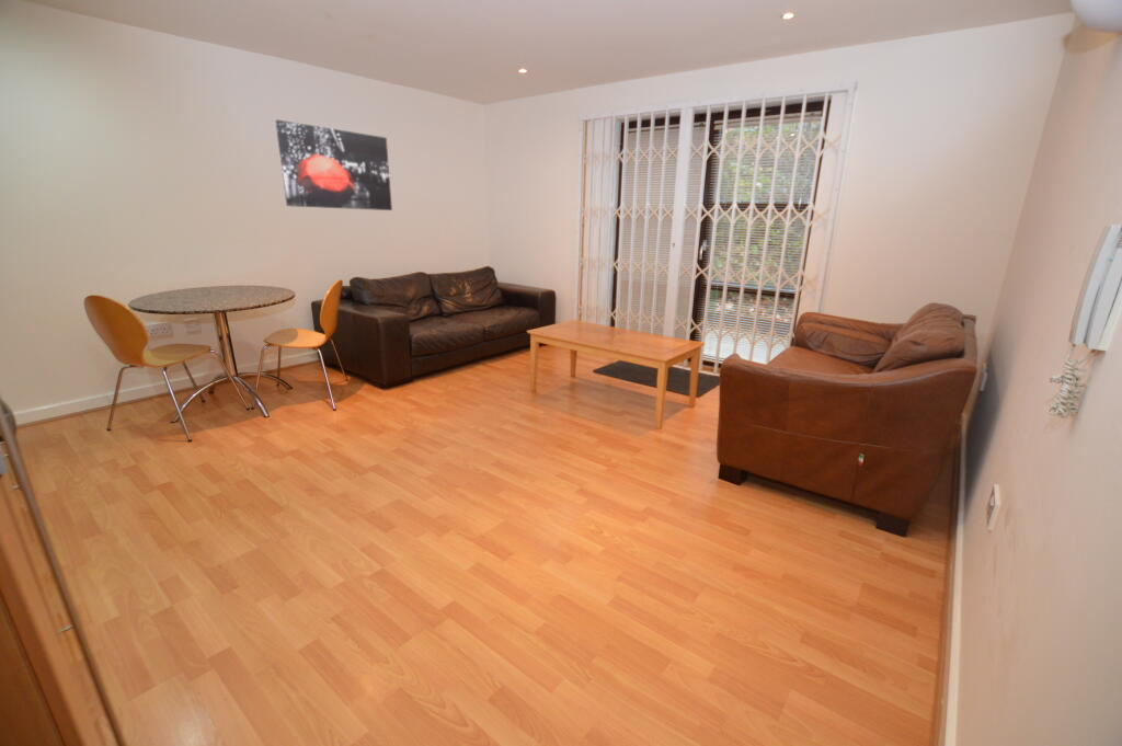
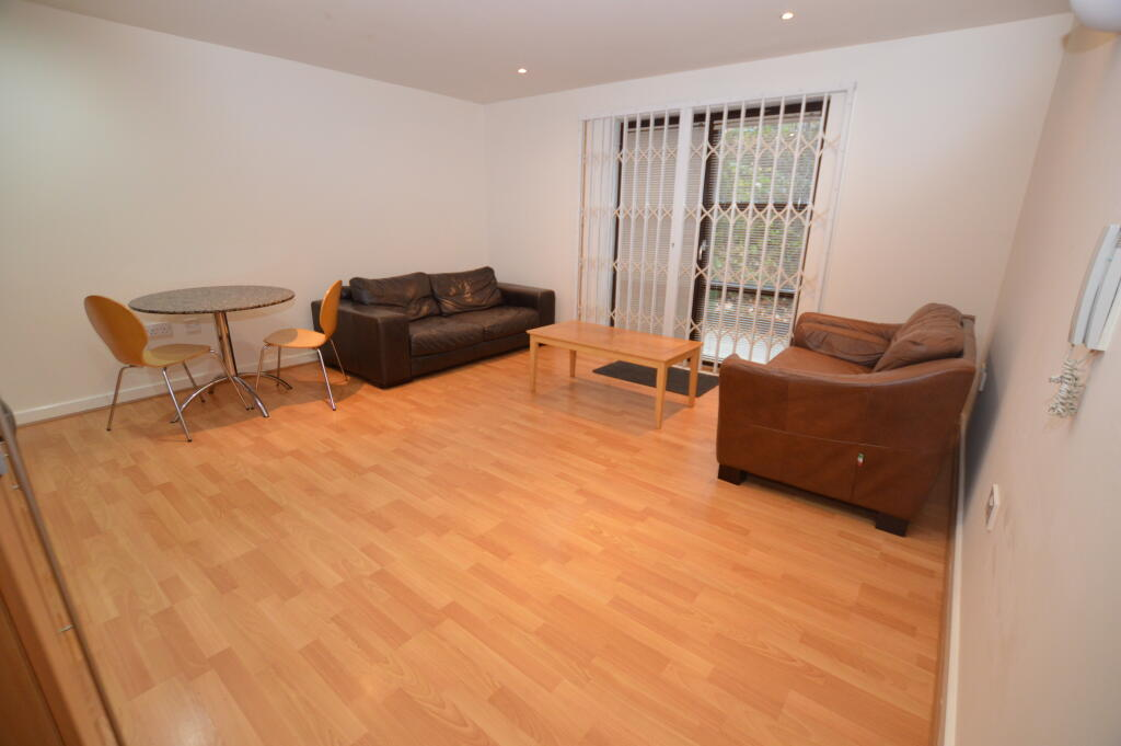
- wall art [274,118,393,211]
